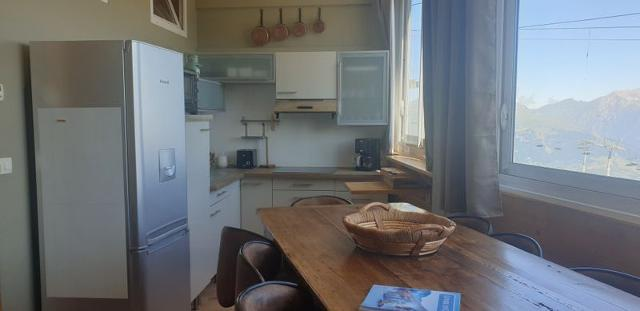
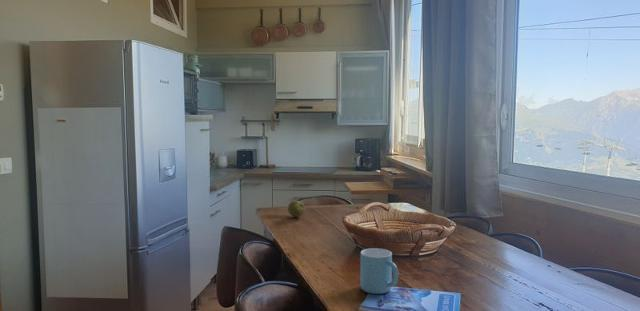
+ mug [359,247,399,295]
+ fruit [287,200,306,218]
